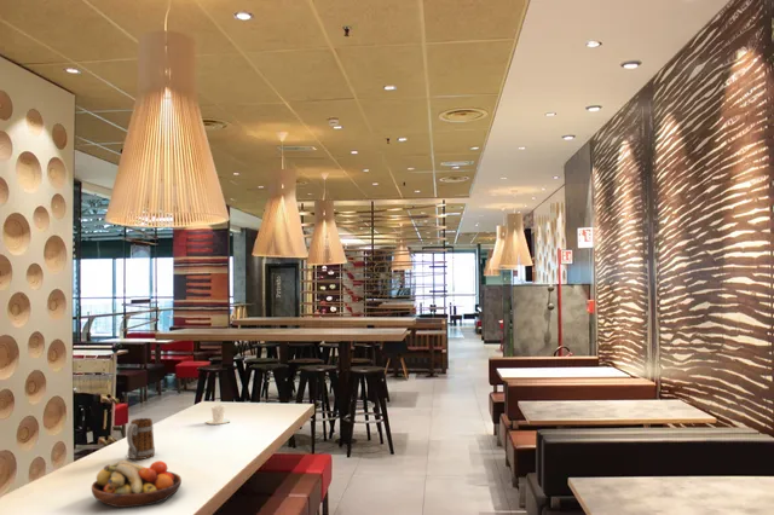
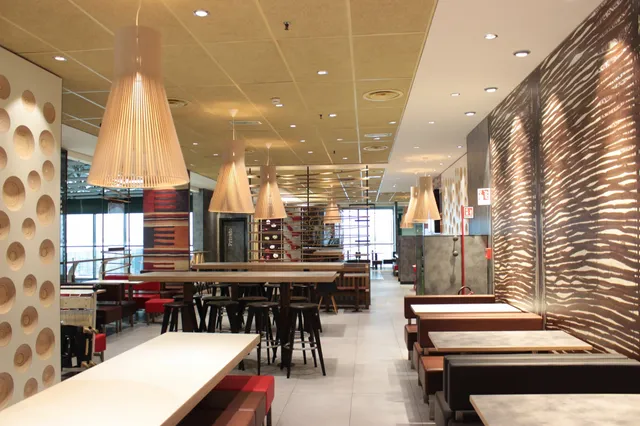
- cup [206,404,231,426]
- fruit bowl [91,459,183,509]
- mug [126,417,156,461]
